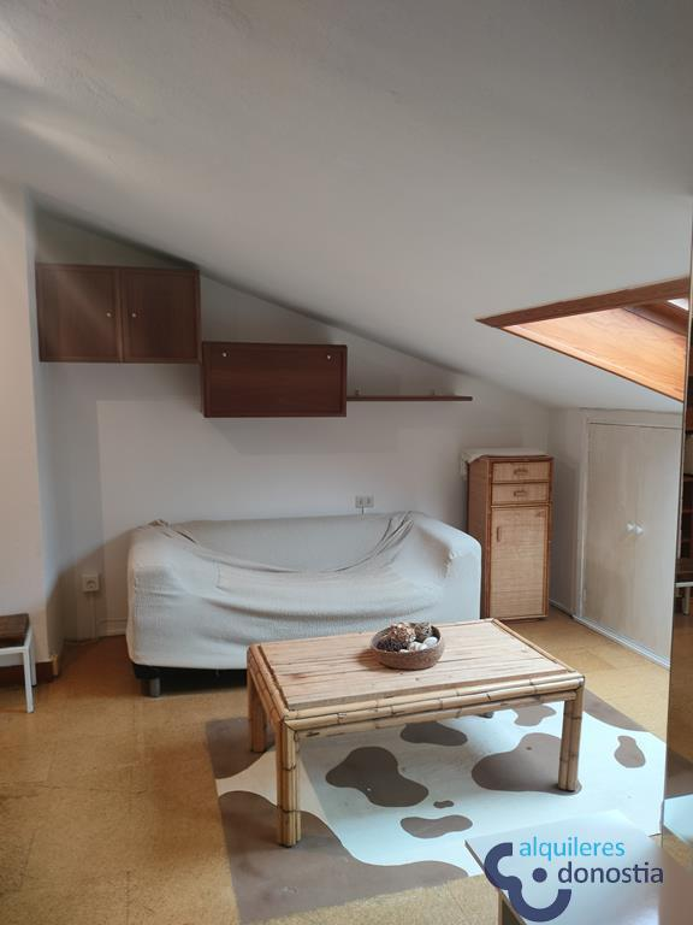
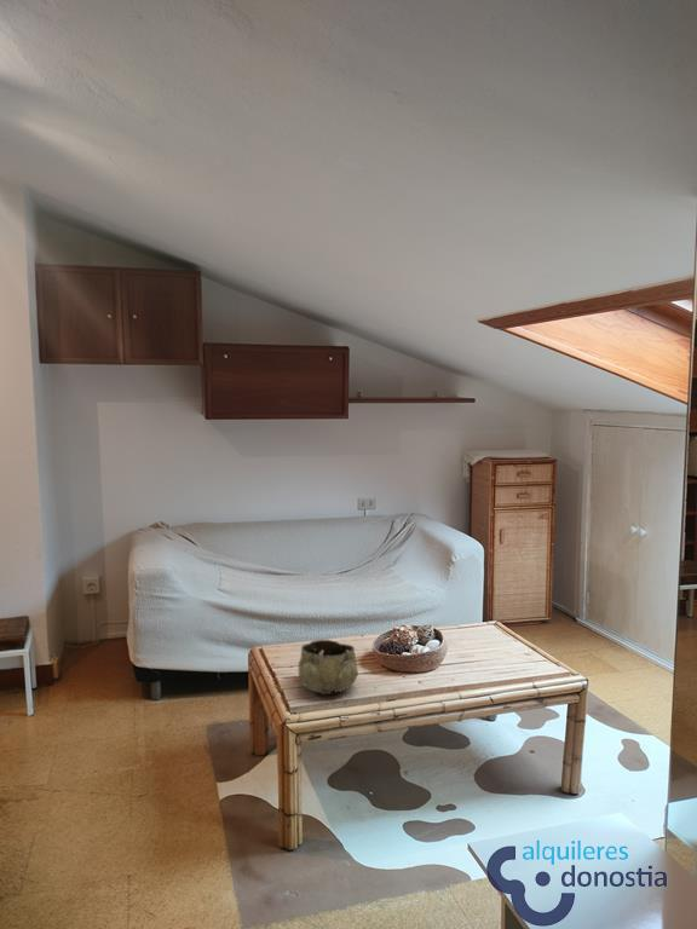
+ decorative bowl [298,639,359,696]
